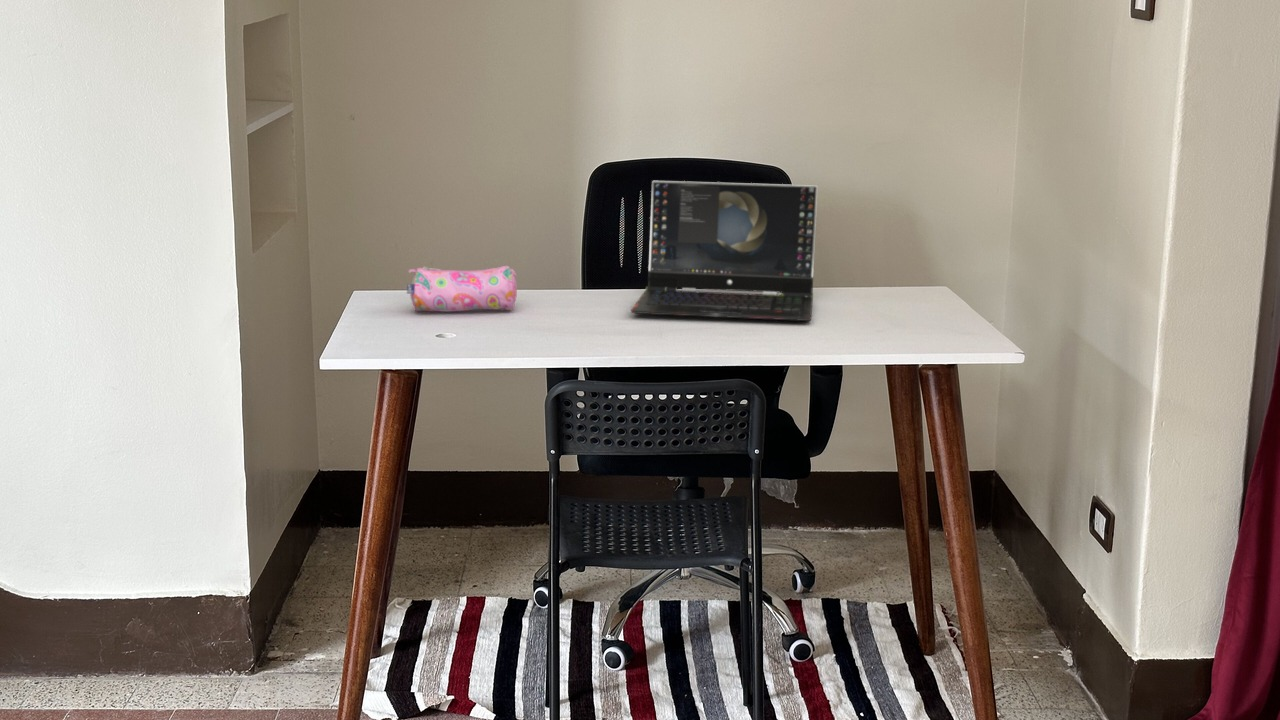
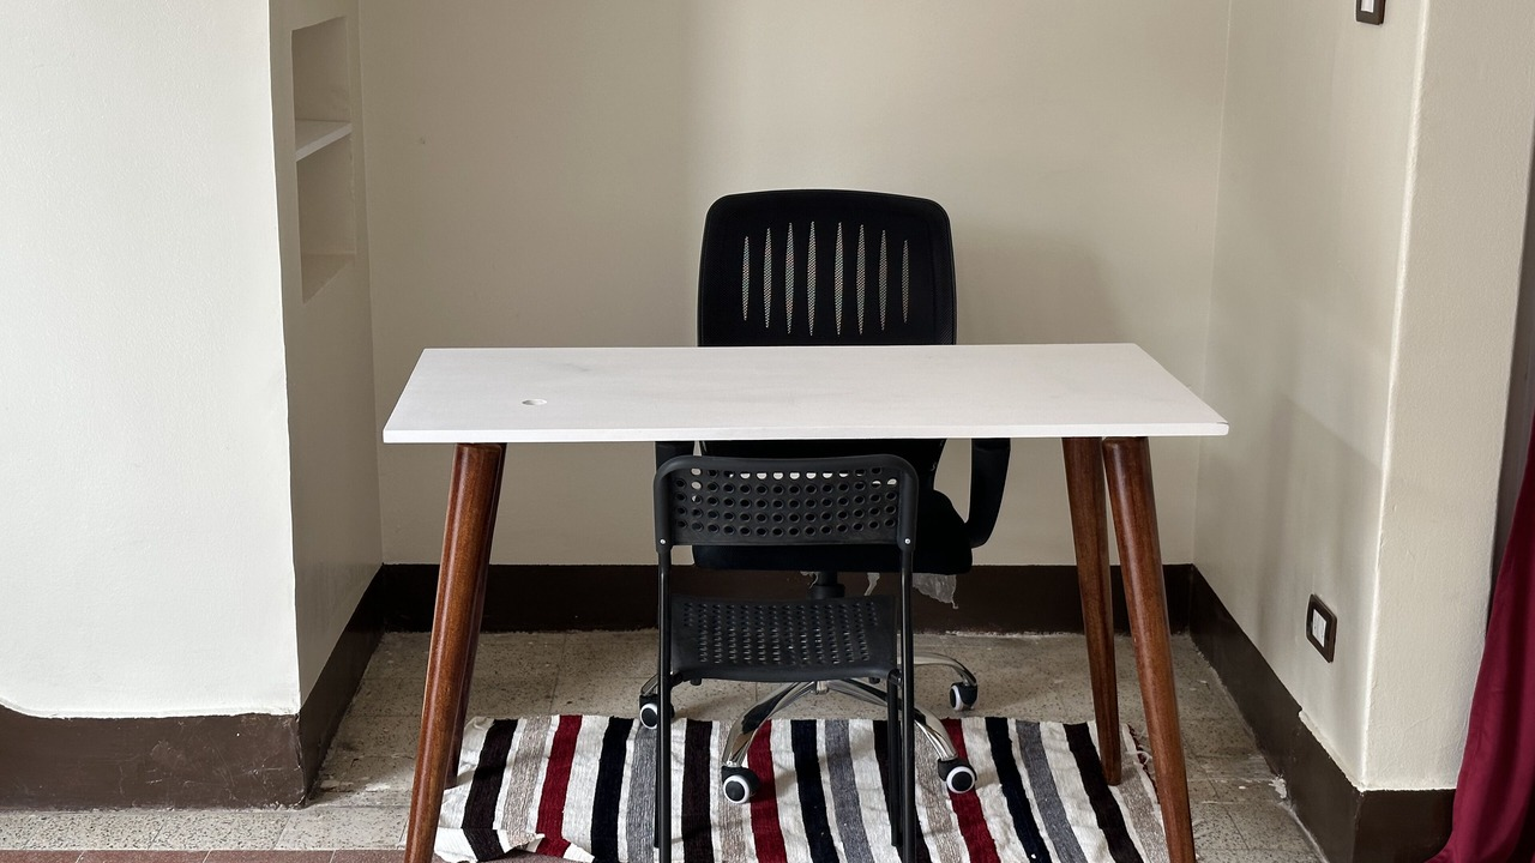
- pencil case [406,265,518,313]
- laptop computer [630,180,819,322]
